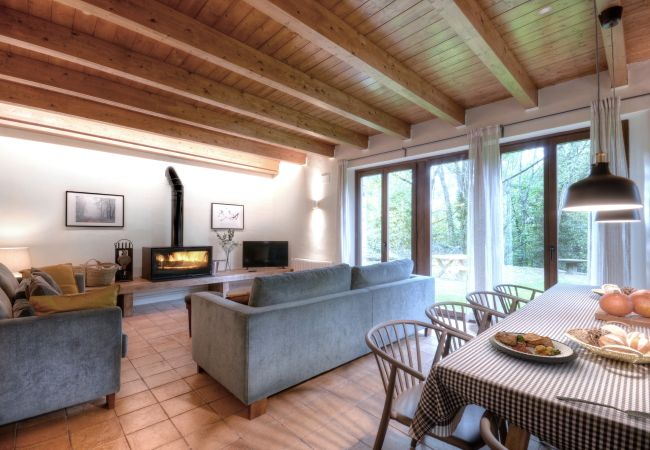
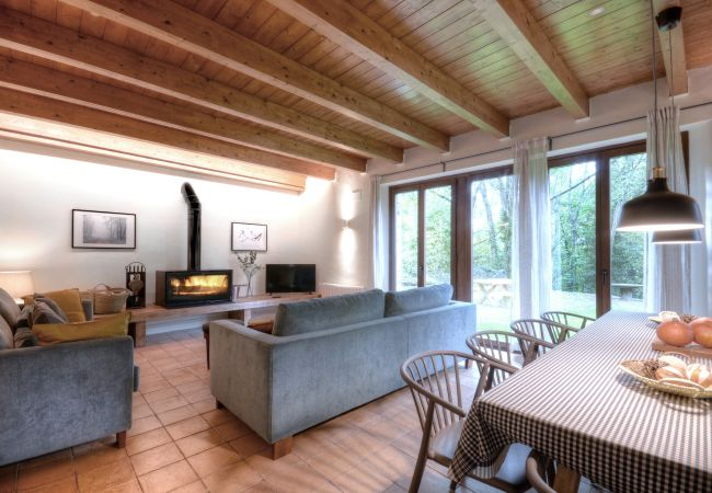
- plate [488,330,579,366]
- spoon [555,395,650,420]
